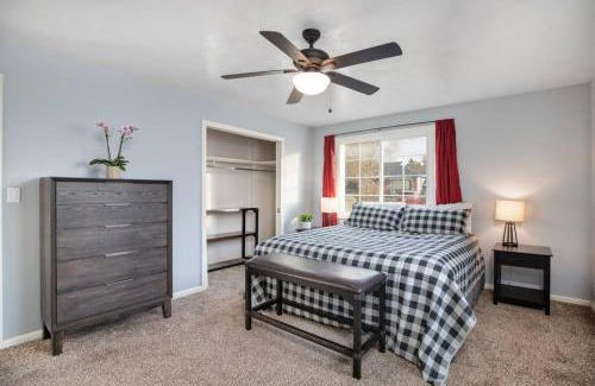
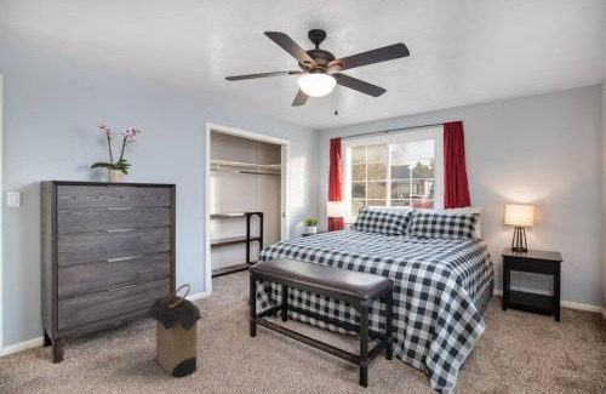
+ laundry hamper [147,282,204,379]
